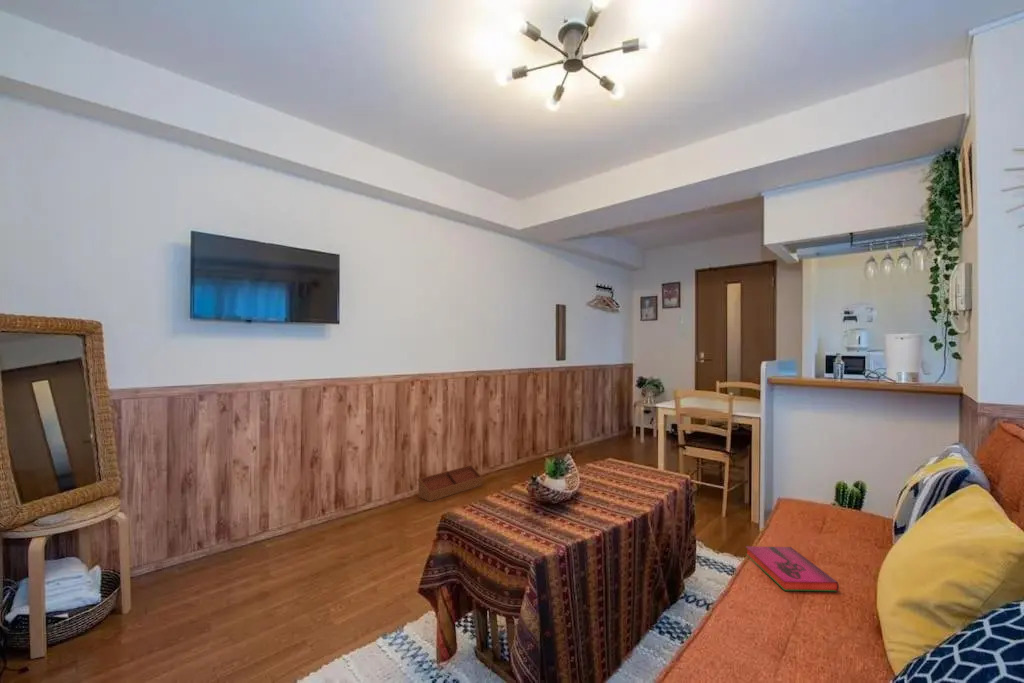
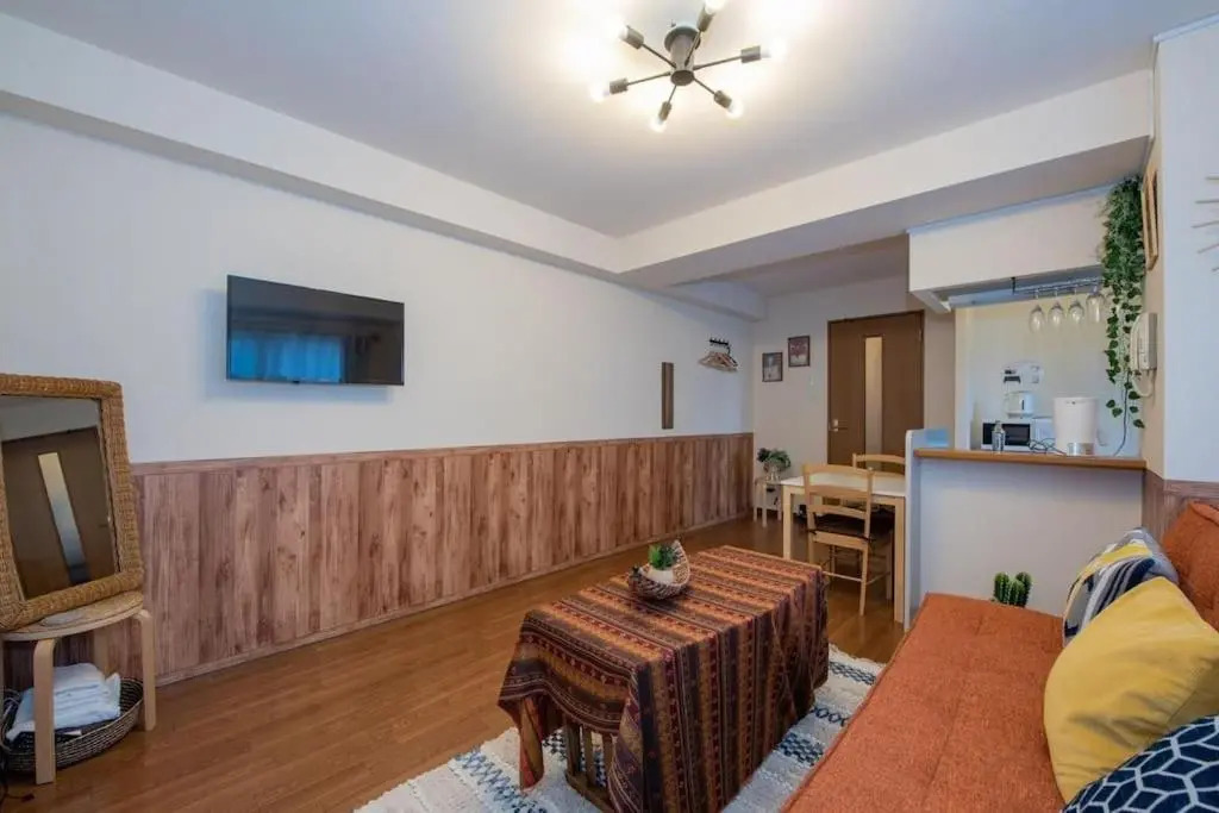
- hardback book [745,545,840,593]
- storage bin [418,464,483,503]
